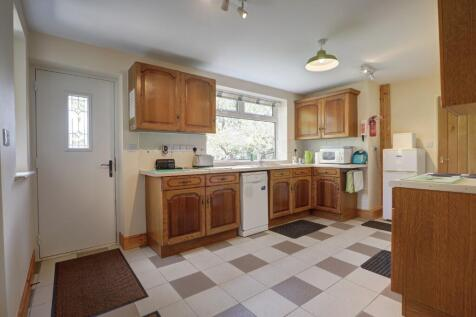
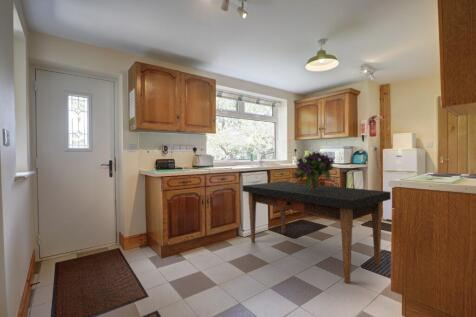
+ bouquet [292,150,338,189]
+ dining table [241,181,392,284]
